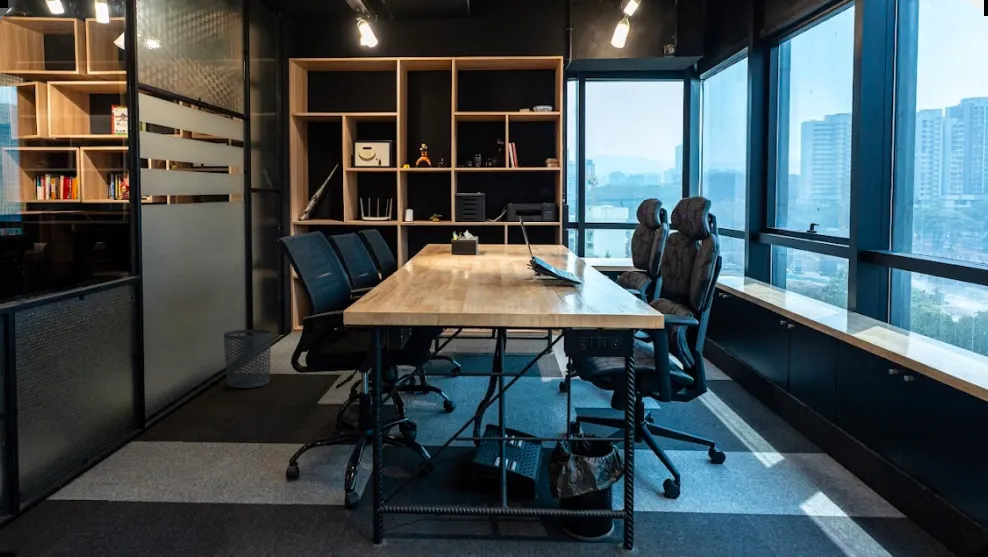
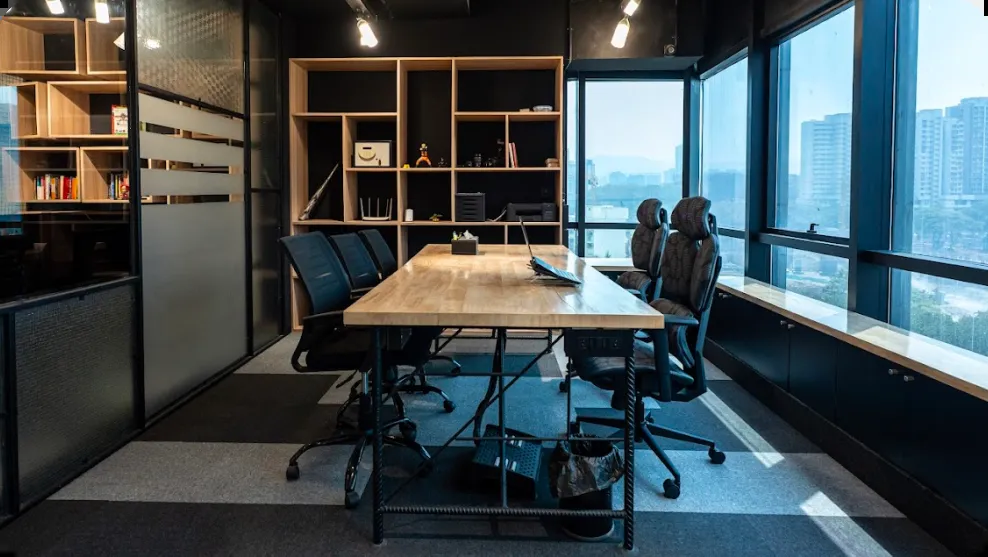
- waste bin [223,328,272,389]
